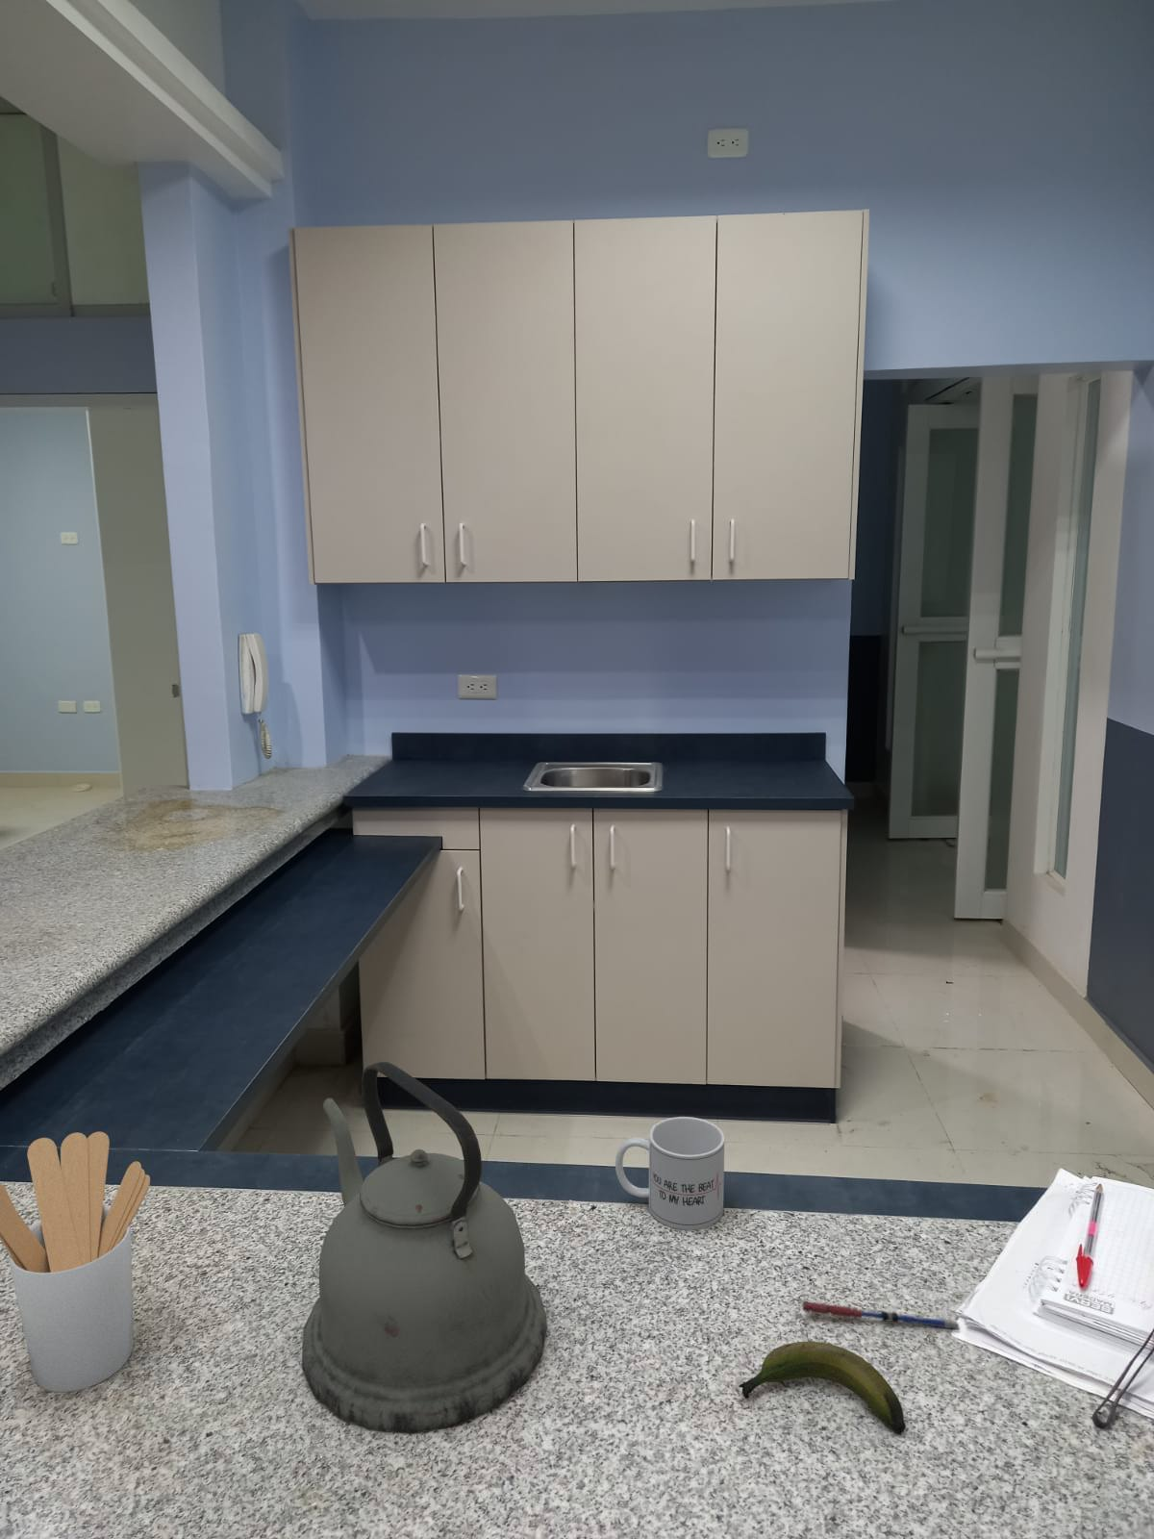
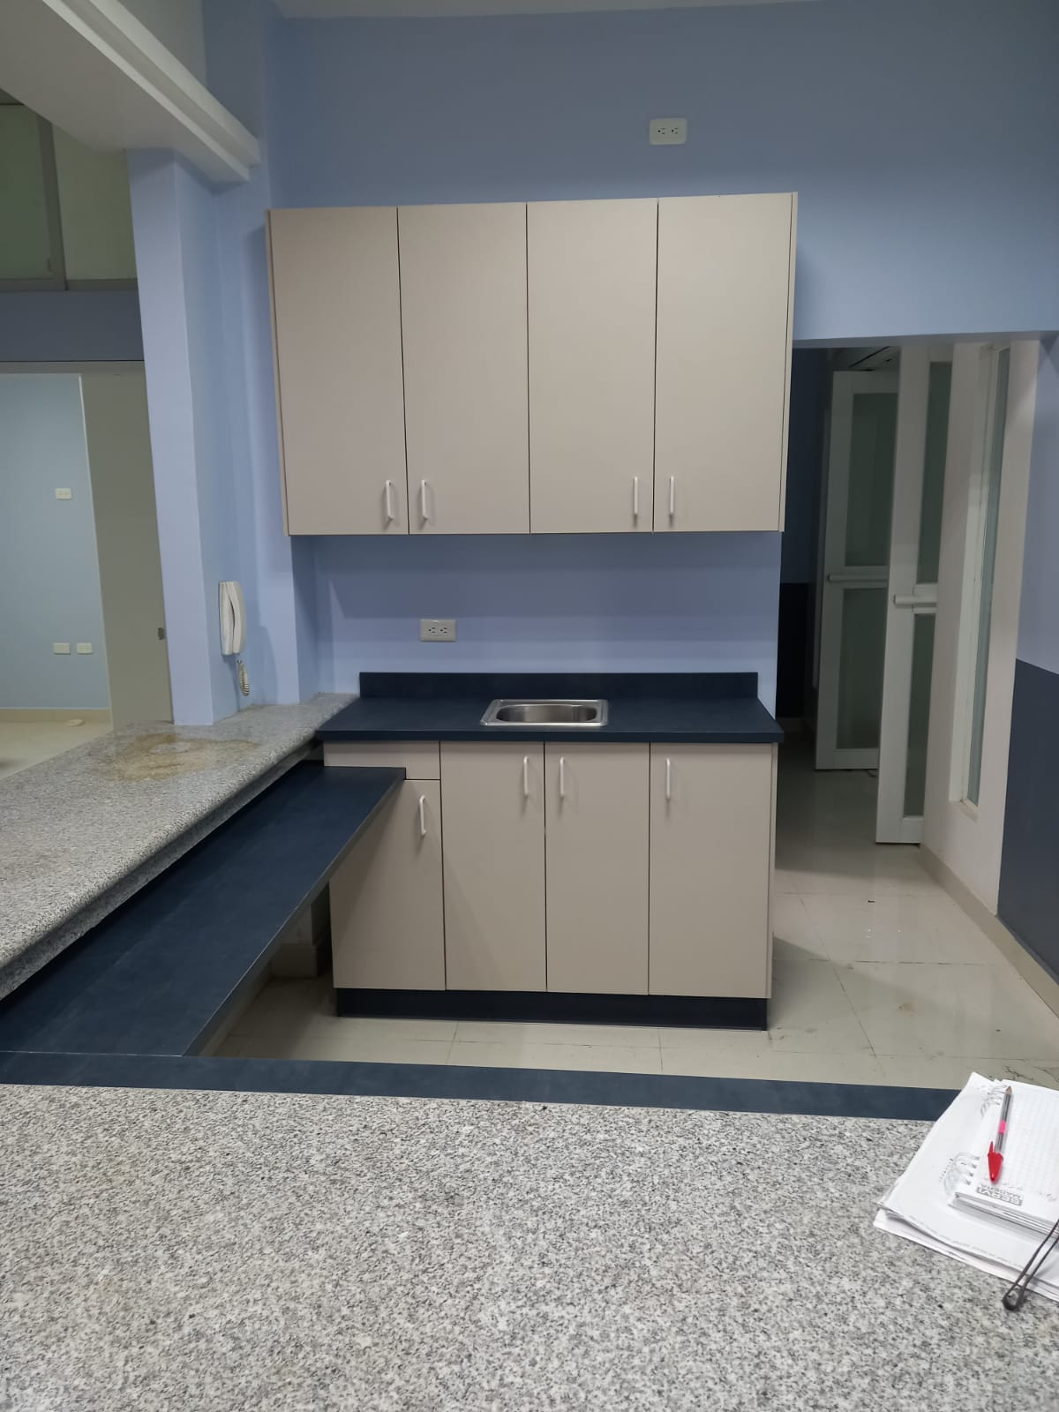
- mug [615,1116,725,1231]
- pen [801,1300,961,1332]
- utensil holder [0,1131,152,1394]
- banana [737,1340,907,1435]
- kettle [301,1062,548,1434]
